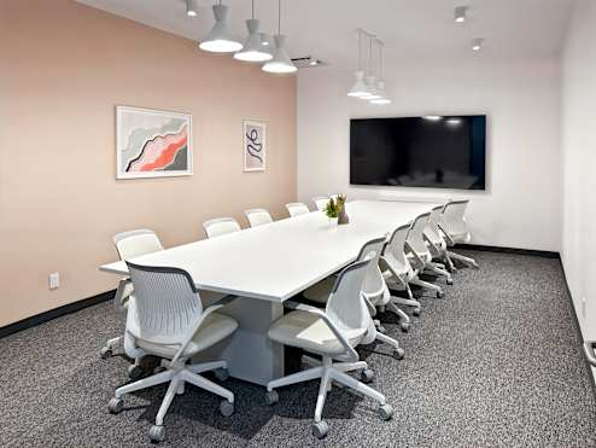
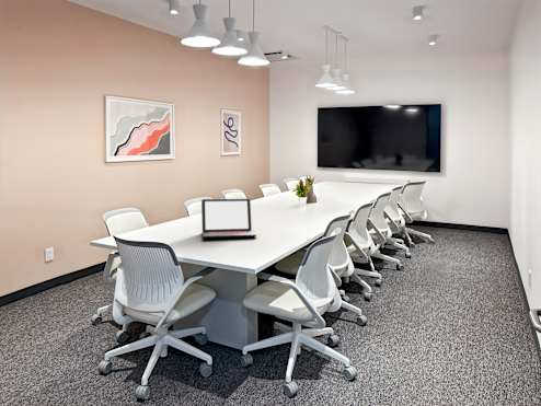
+ laptop [200,198,257,239]
